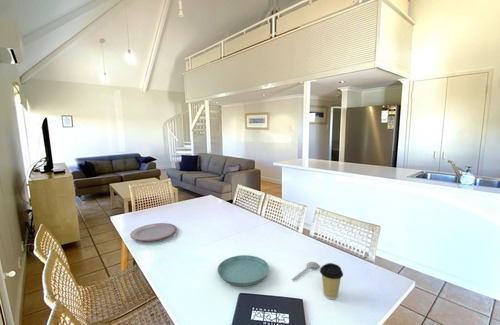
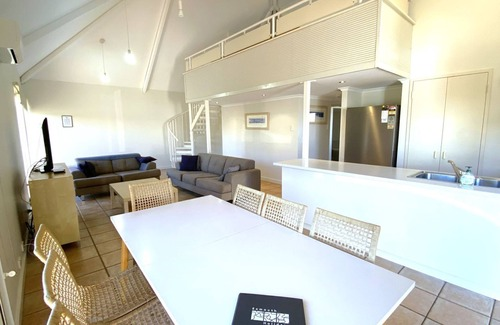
- coffee cup [319,262,344,300]
- spoon [291,261,320,281]
- saucer [217,254,270,287]
- plate [129,222,178,242]
